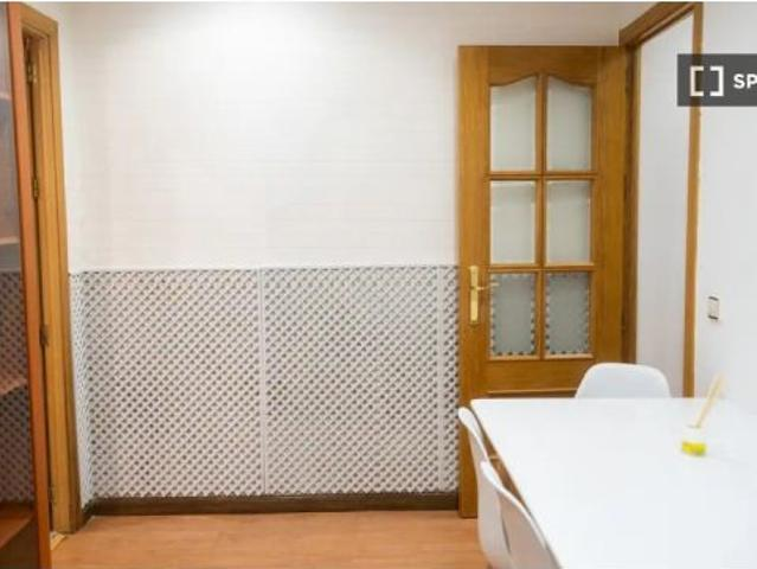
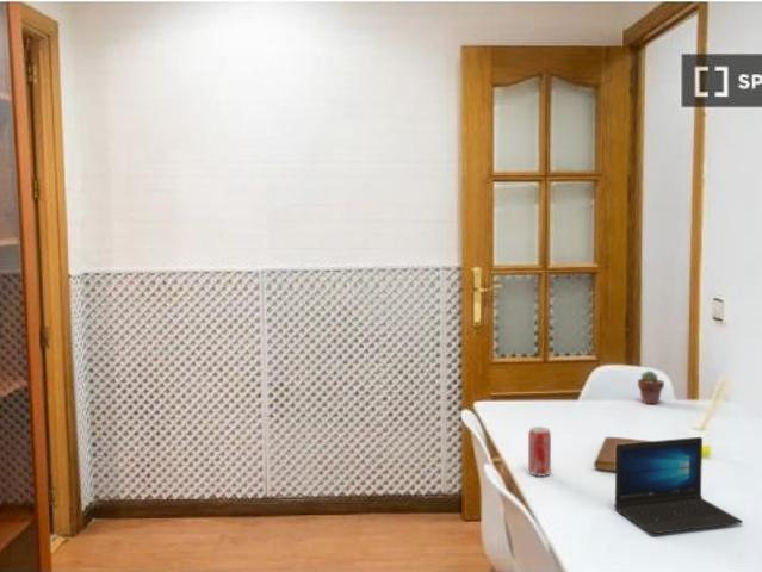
+ potted succulent [637,369,665,406]
+ notebook [593,436,652,473]
+ beverage can [527,425,552,478]
+ laptop [613,436,744,535]
